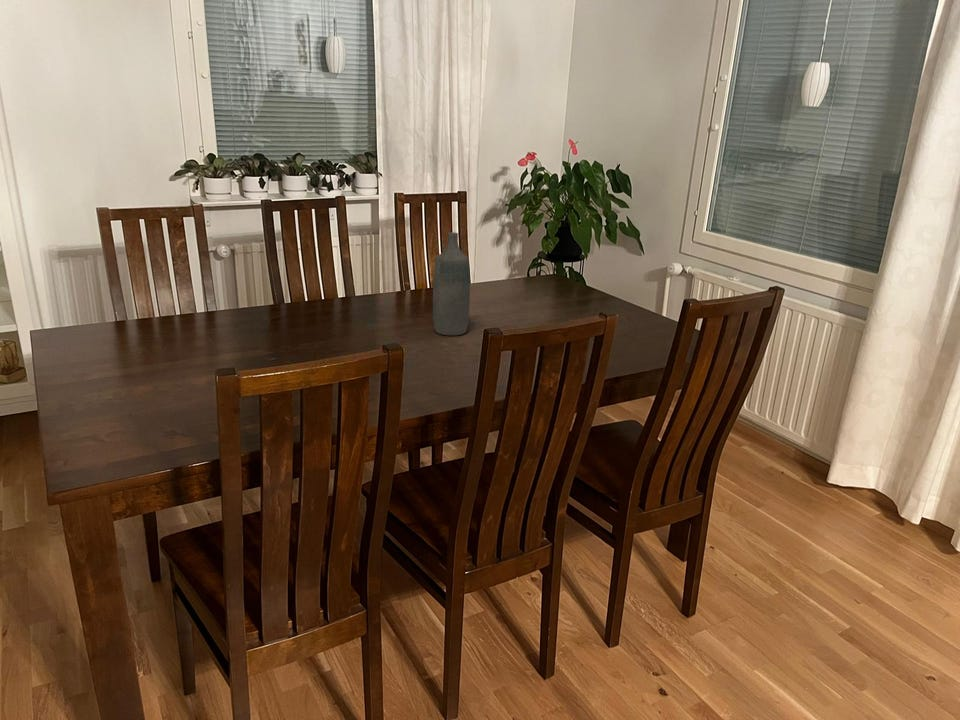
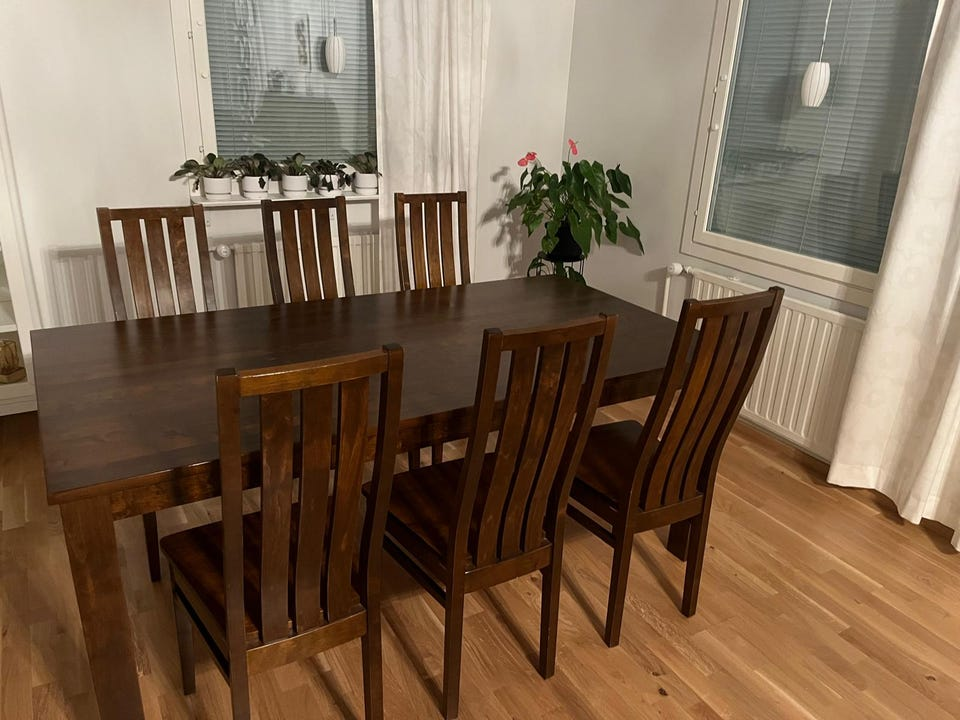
- bottle [432,231,471,336]
